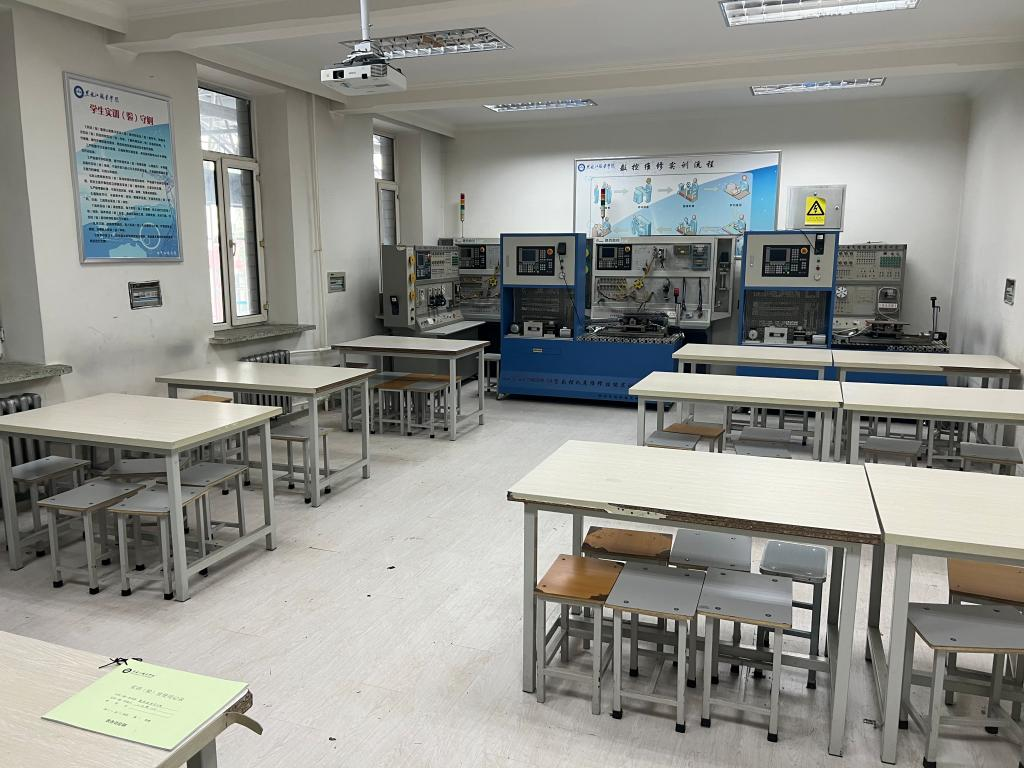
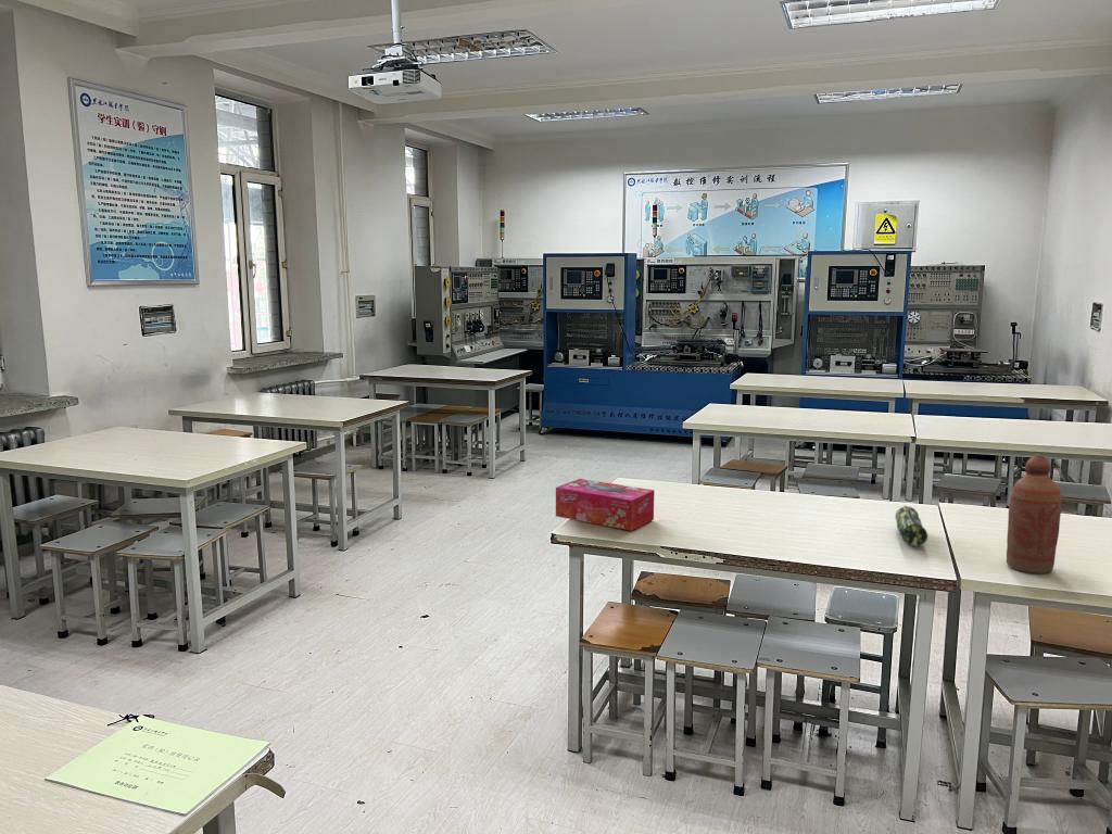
+ tissue box [555,478,655,532]
+ bottle [1006,453,1063,574]
+ pencil case [895,504,928,547]
